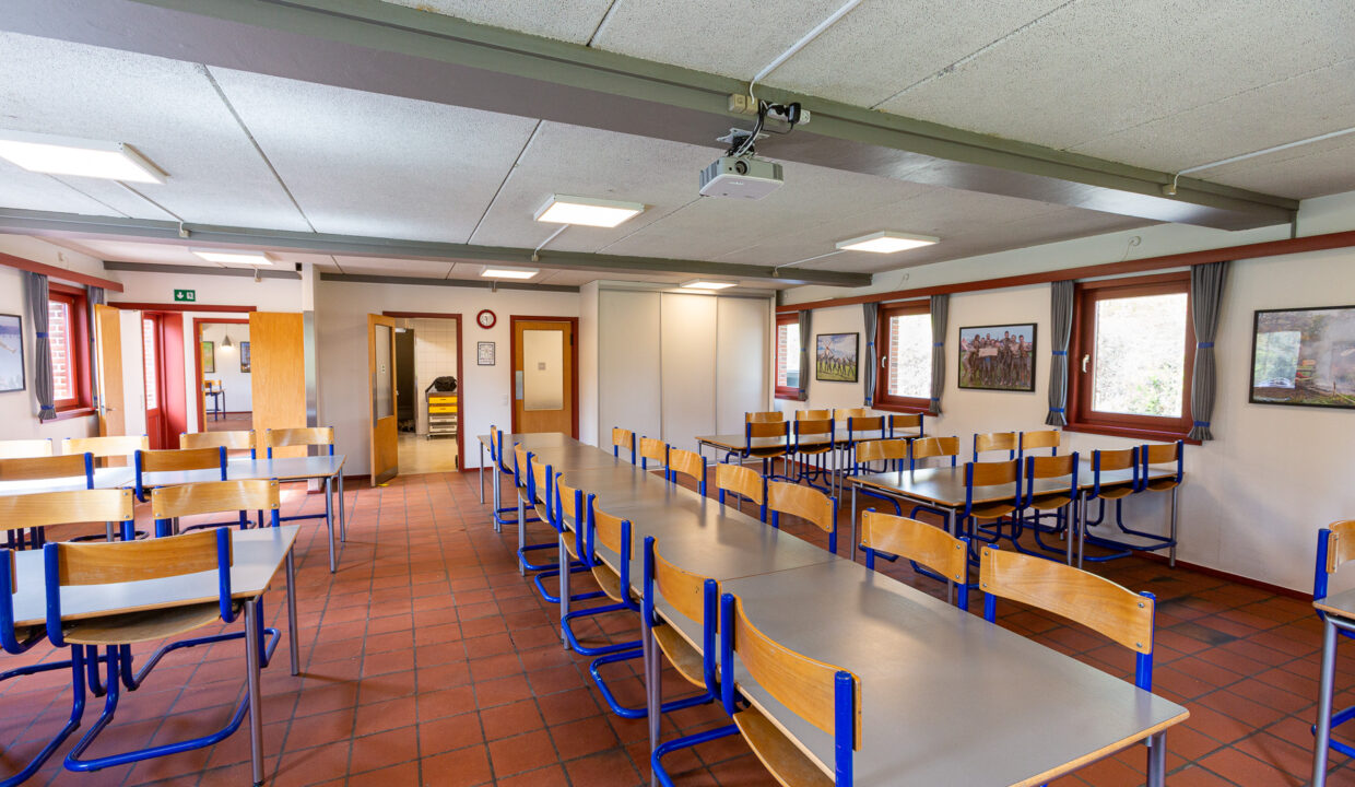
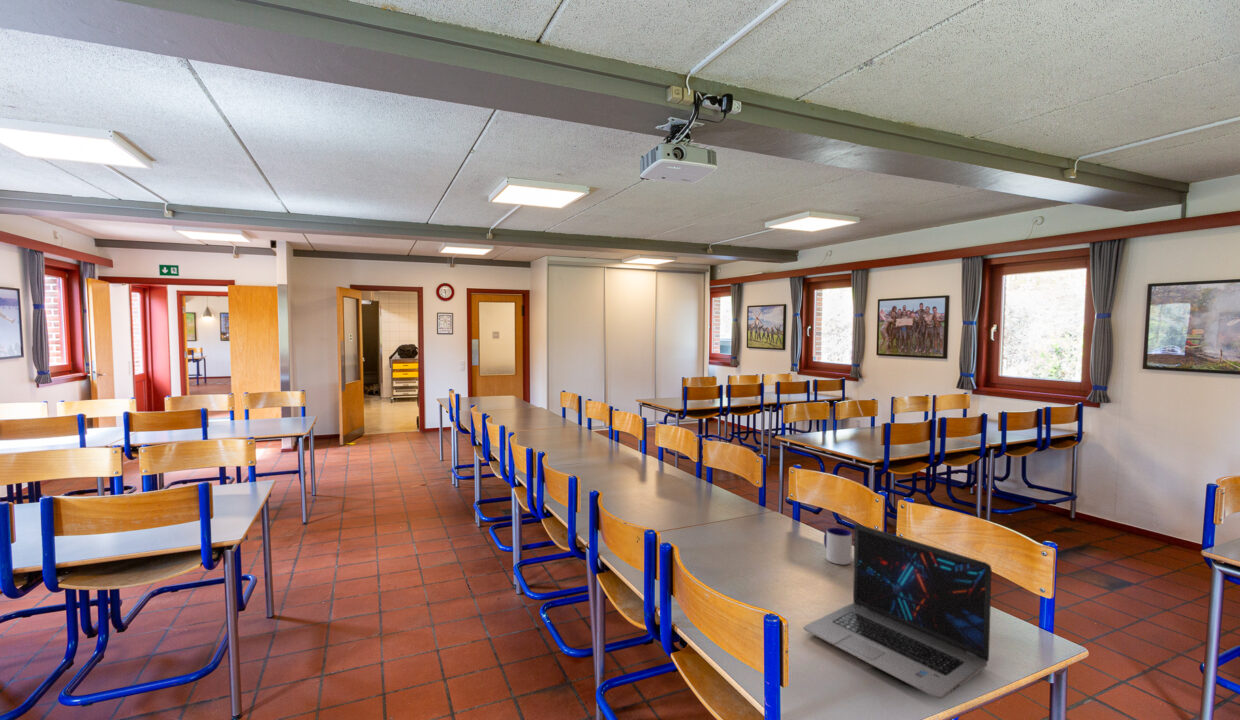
+ laptop [802,523,993,700]
+ mug [823,527,853,566]
